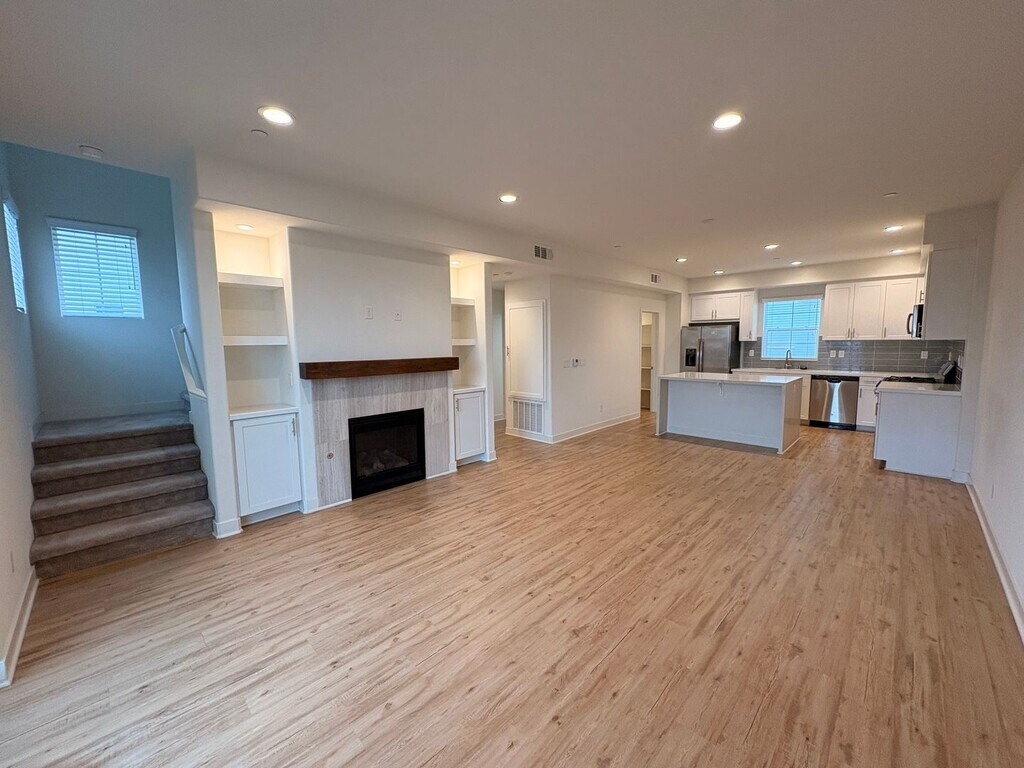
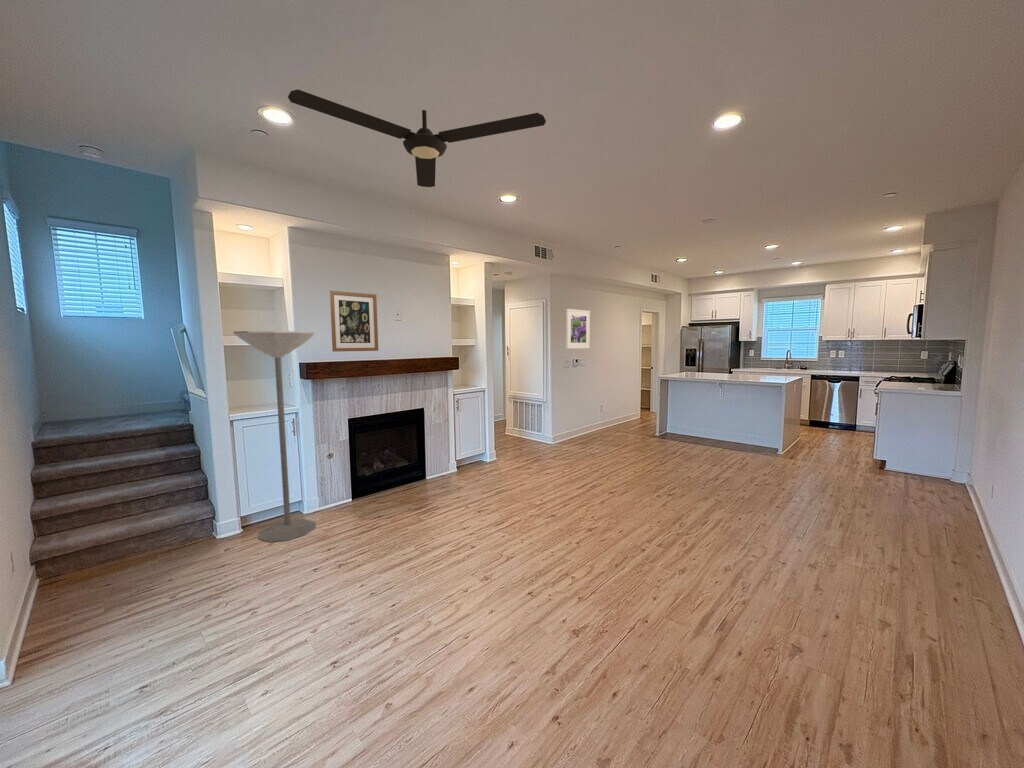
+ wall art [329,290,379,353]
+ ceiling fan [287,89,547,188]
+ floor lamp [232,330,317,543]
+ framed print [565,308,591,350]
